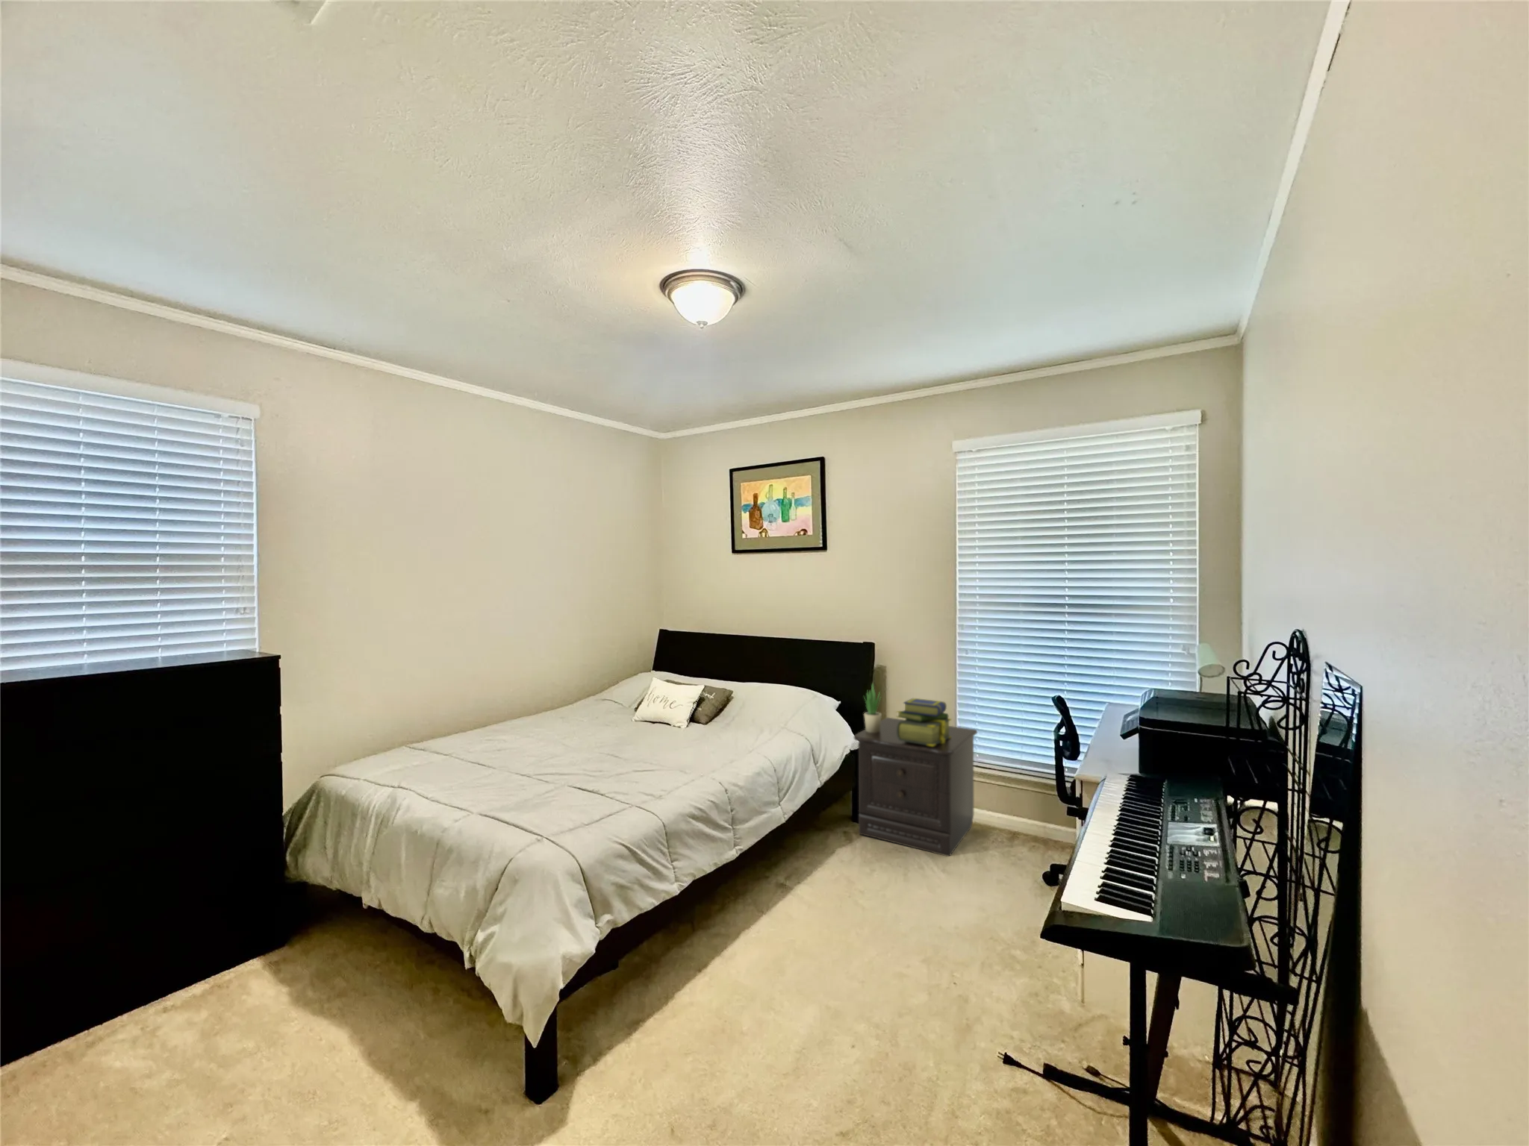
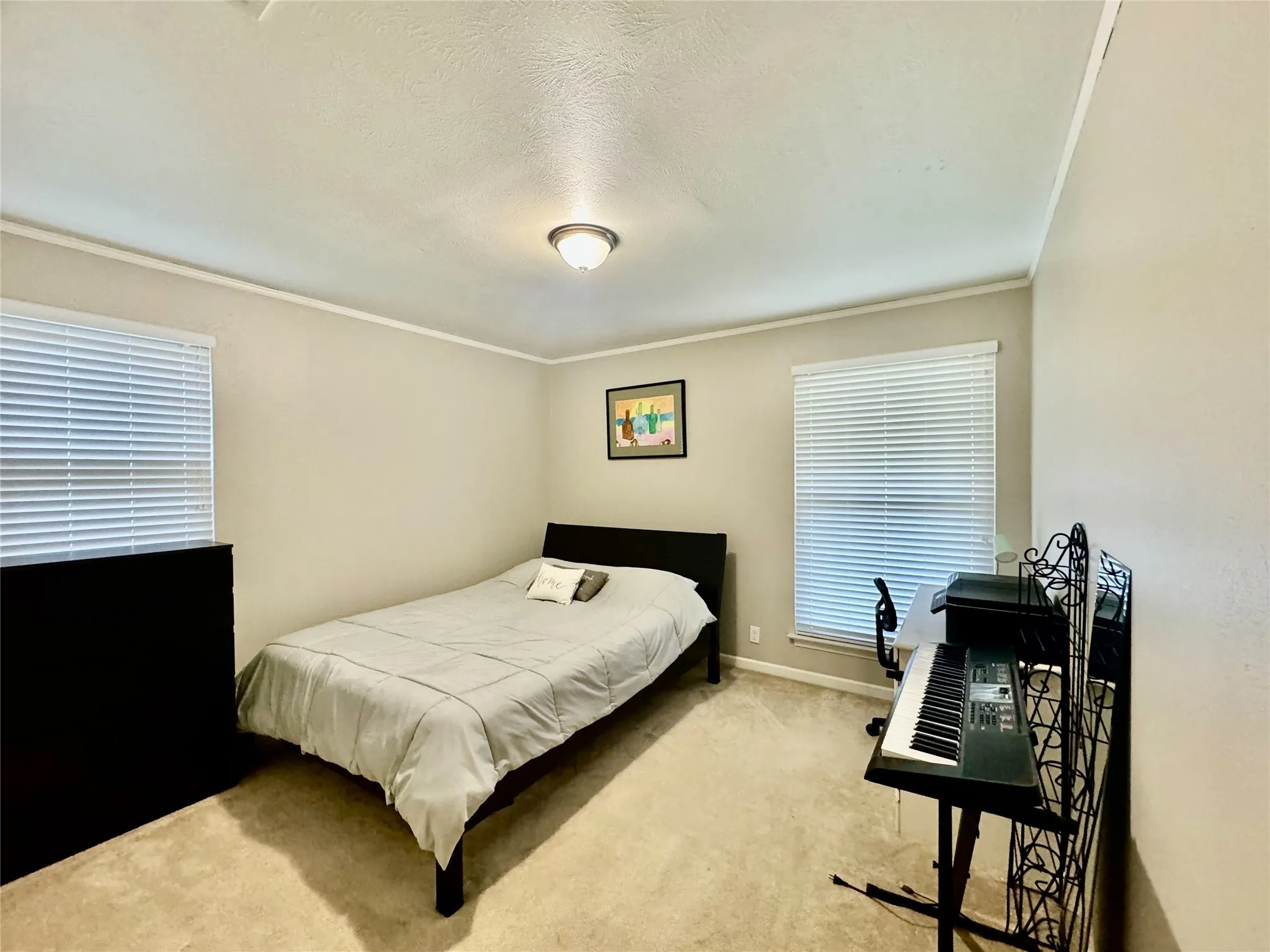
- stack of books [896,698,952,746]
- nightstand [854,717,978,857]
- potted plant [863,681,882,733]
